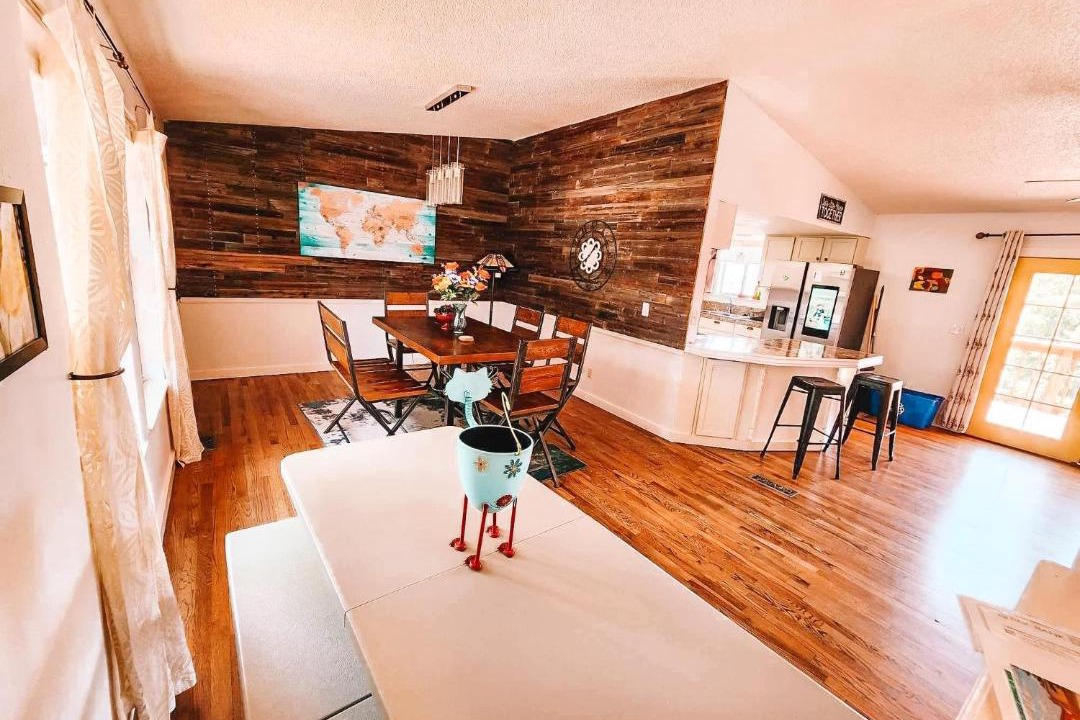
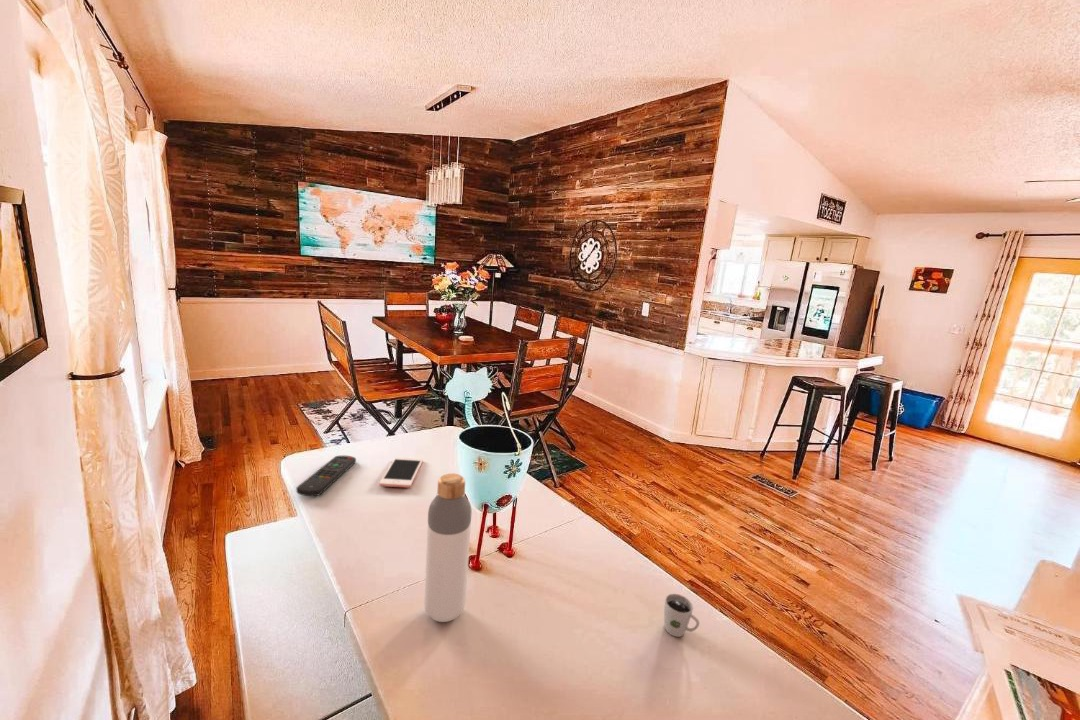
+ cell phone [378,456,424,489]
+ remote control [295,454,357,497]
+ bottle [423,473,473,623]
+ cup [663,593,700,638]
